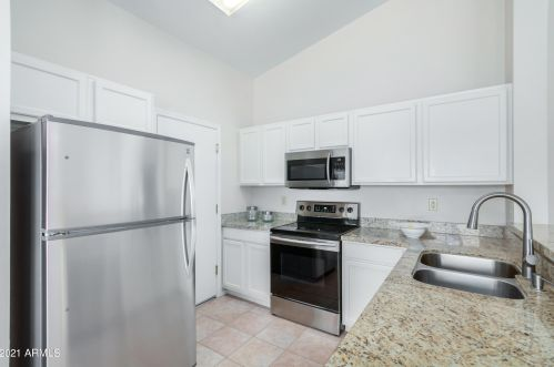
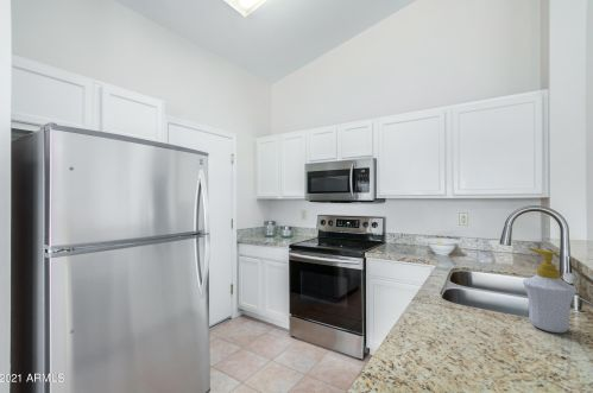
+ soap bottle [522,247,578,334]
